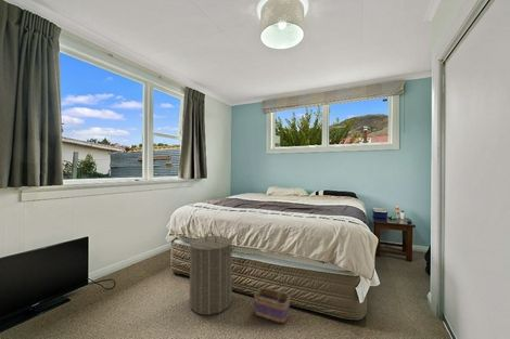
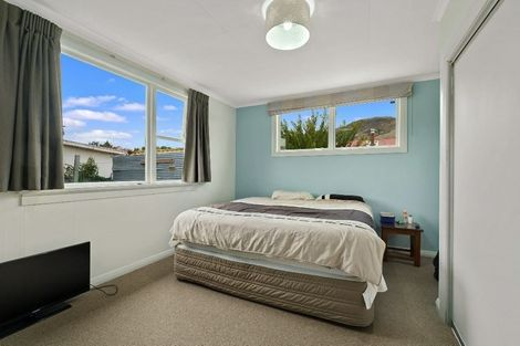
- laundry hamper [189,231,235,316]
- basket [253,271,291,325]
